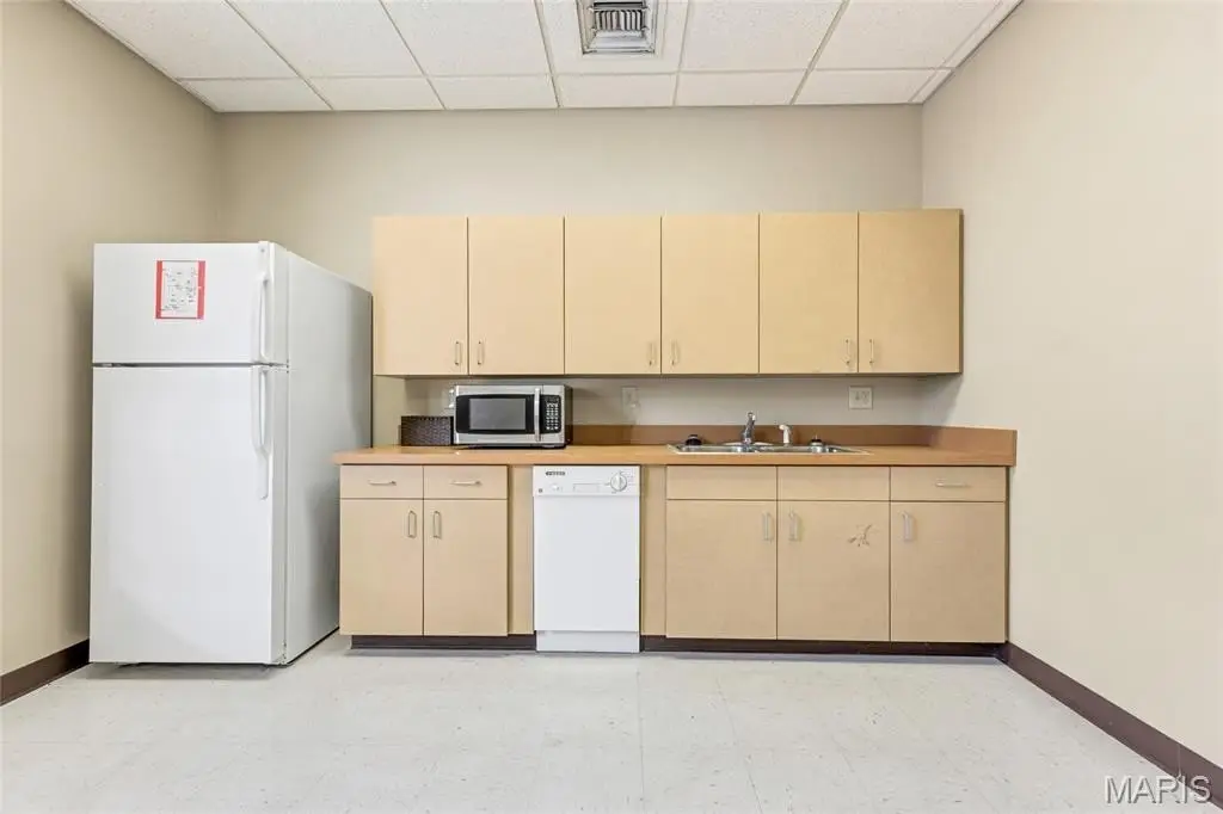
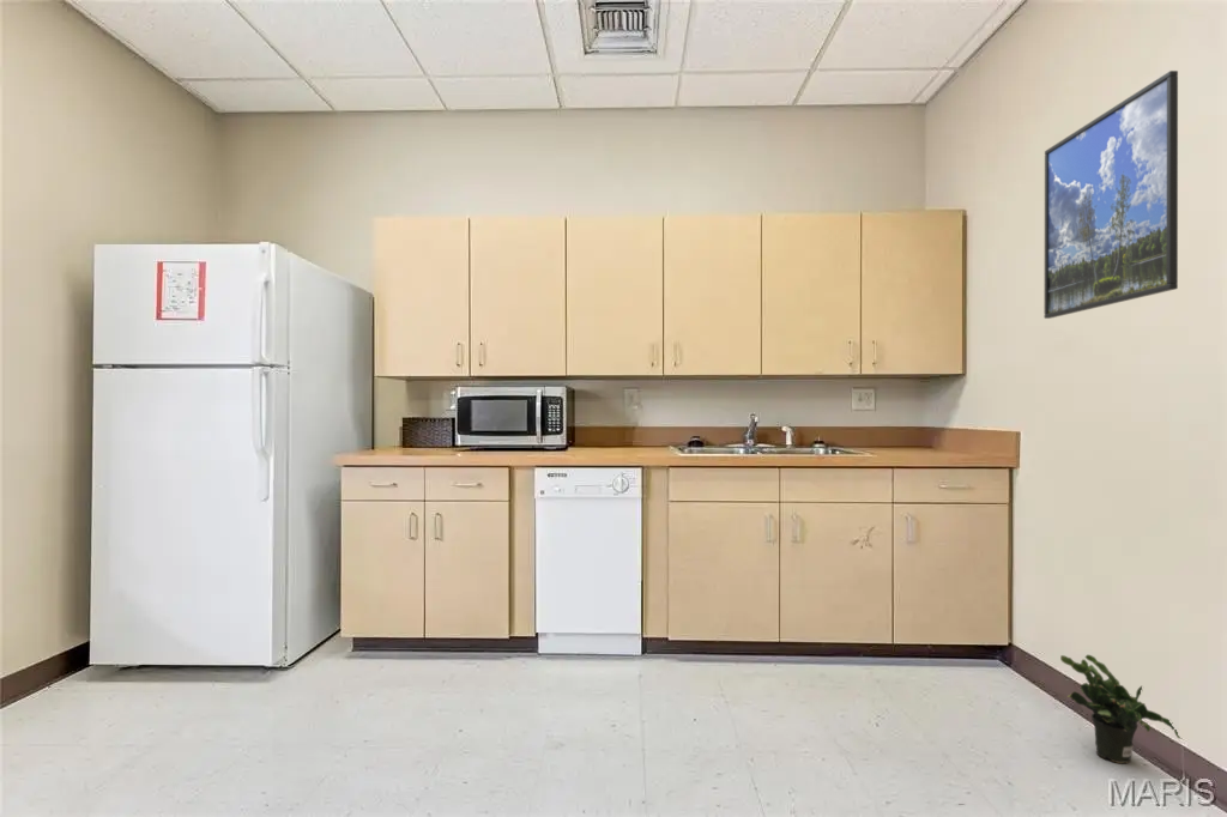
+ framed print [1044,69,1179,320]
+ potted plant [1059,654,1181,764]
